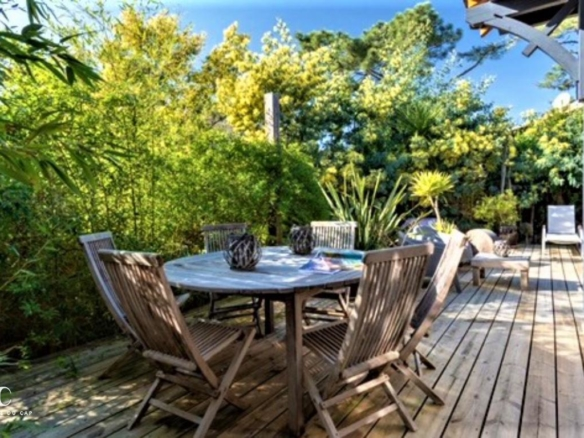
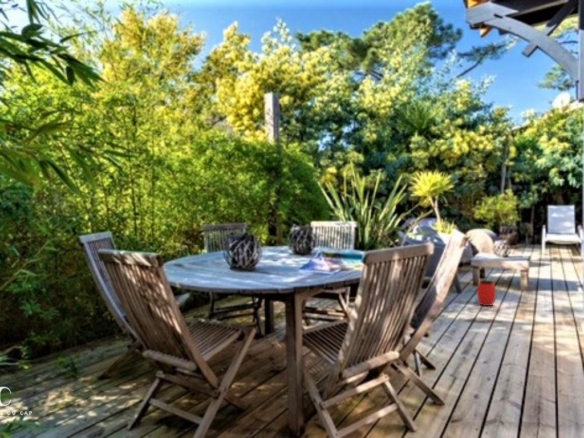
+ lantern [476,278,497,307]
